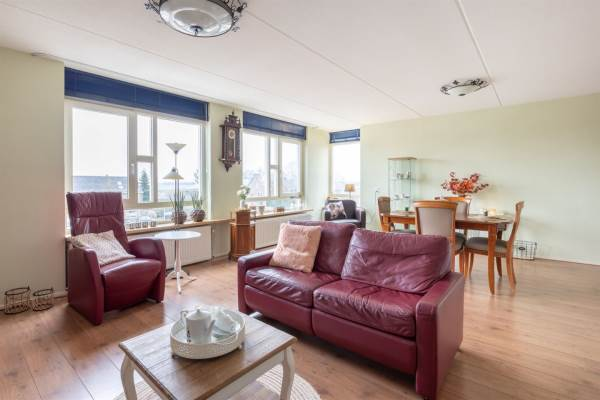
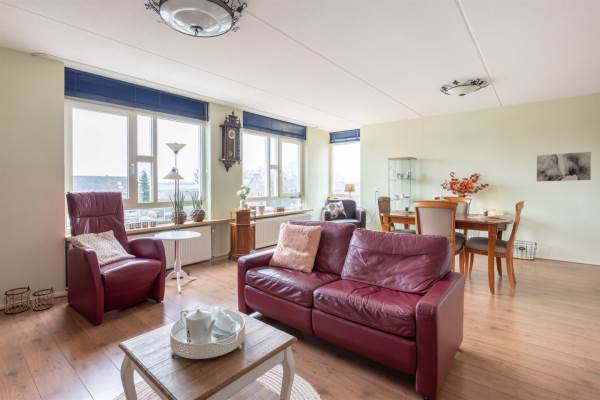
+ wall art [536,151,592,182]
